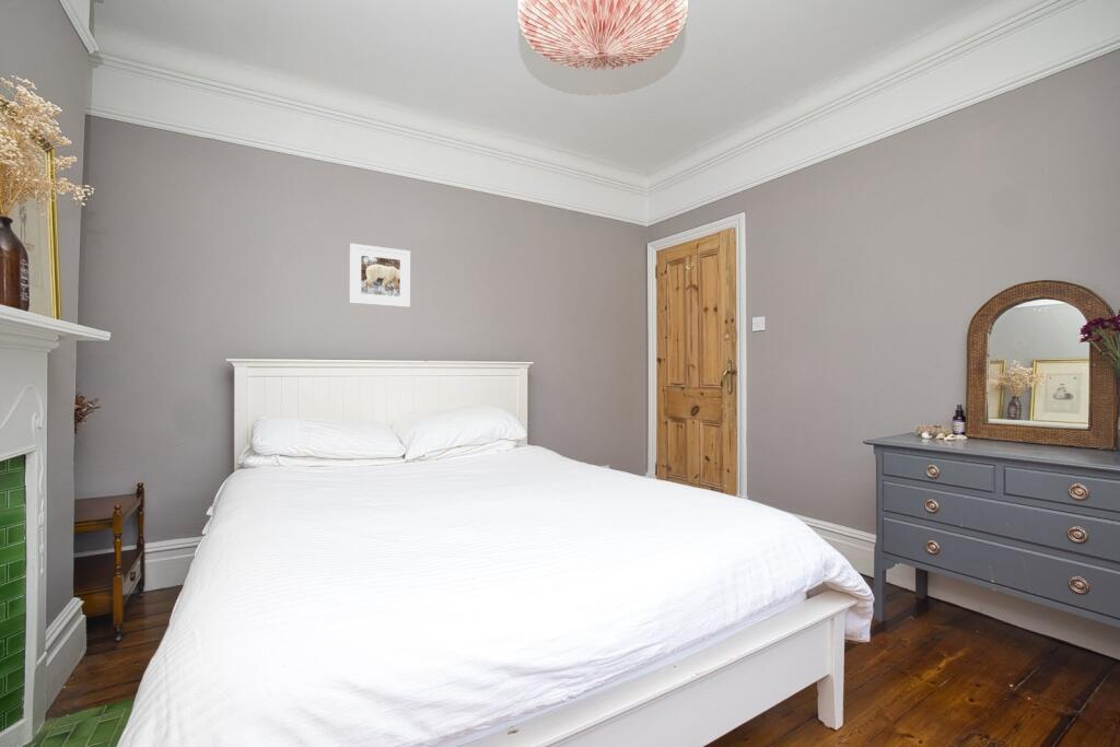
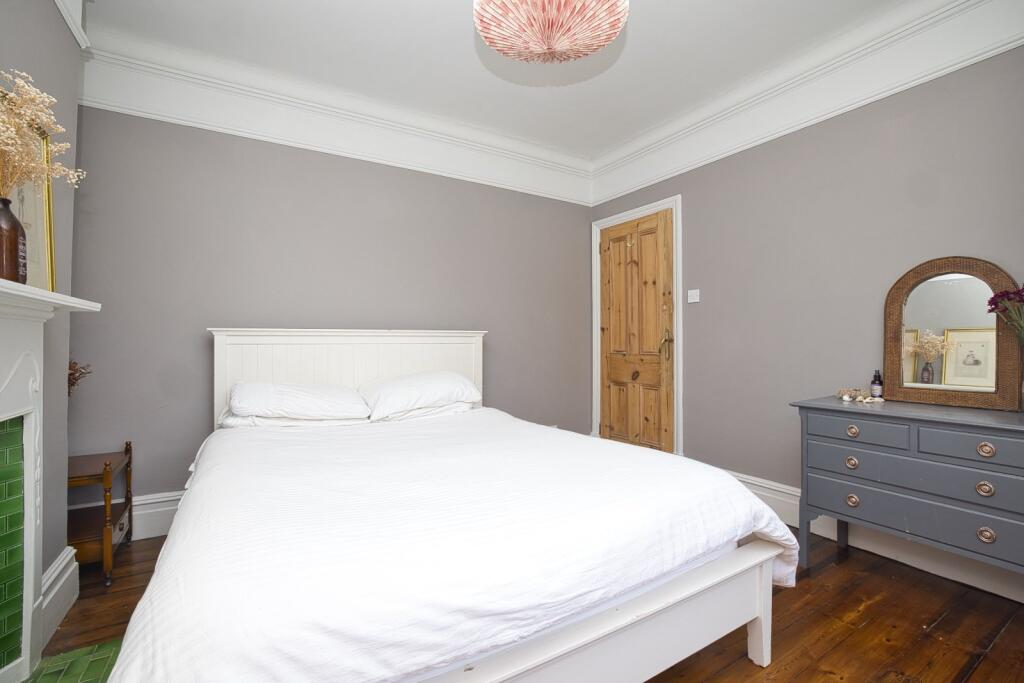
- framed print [349,243,411,308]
